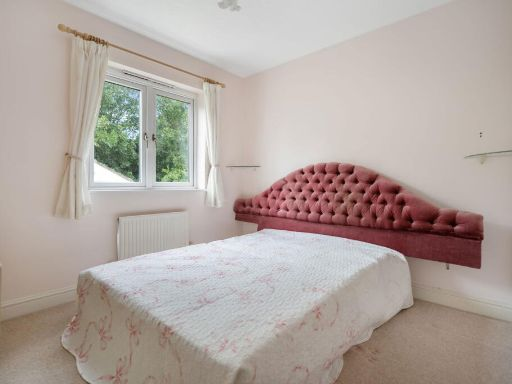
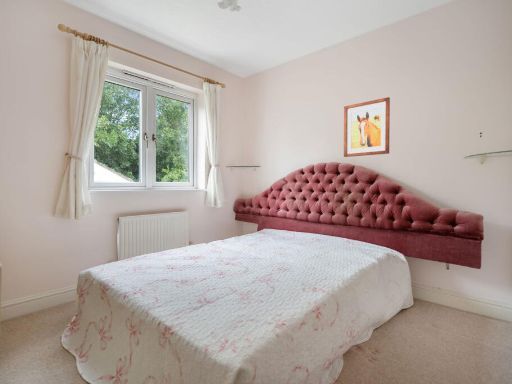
+ wall art [343,96,391,158]
